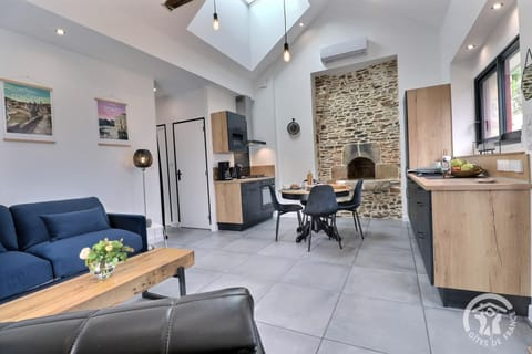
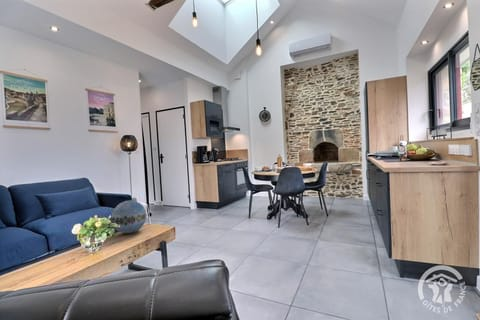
+ decorative orb [110,200,148,234]
